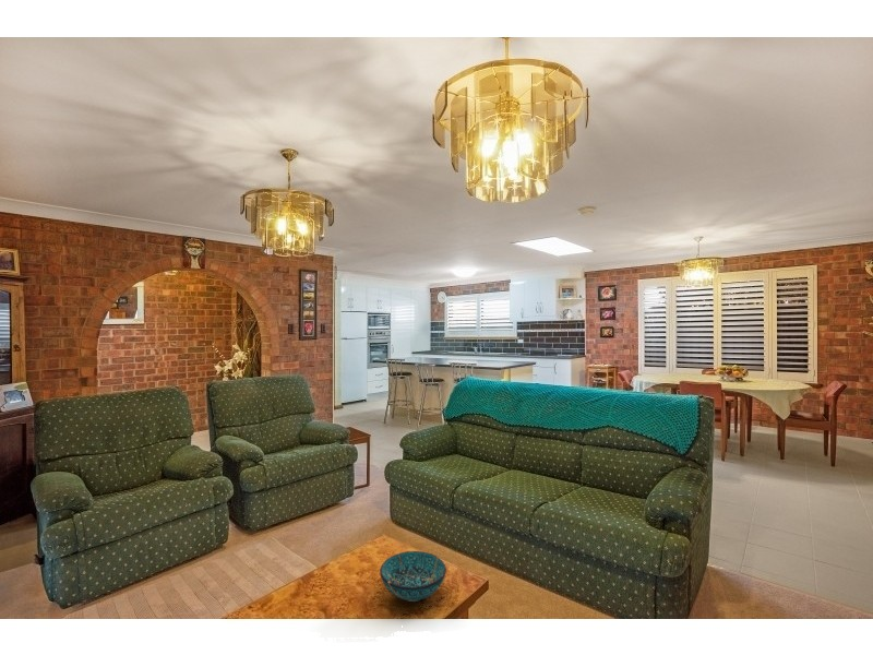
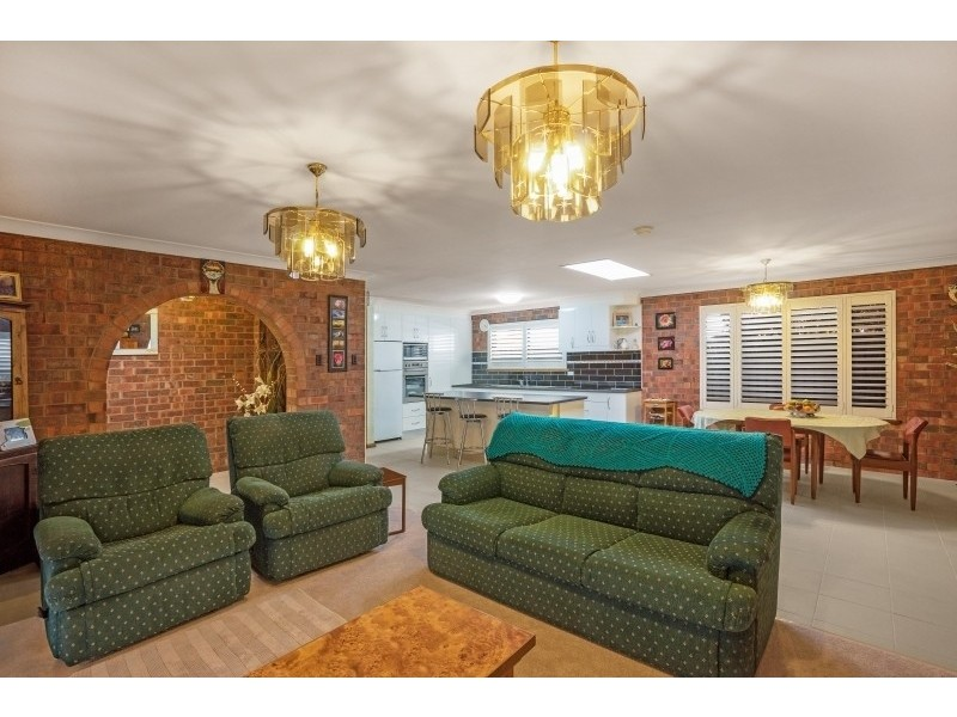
- decorative bowl [379,550,447,603]
